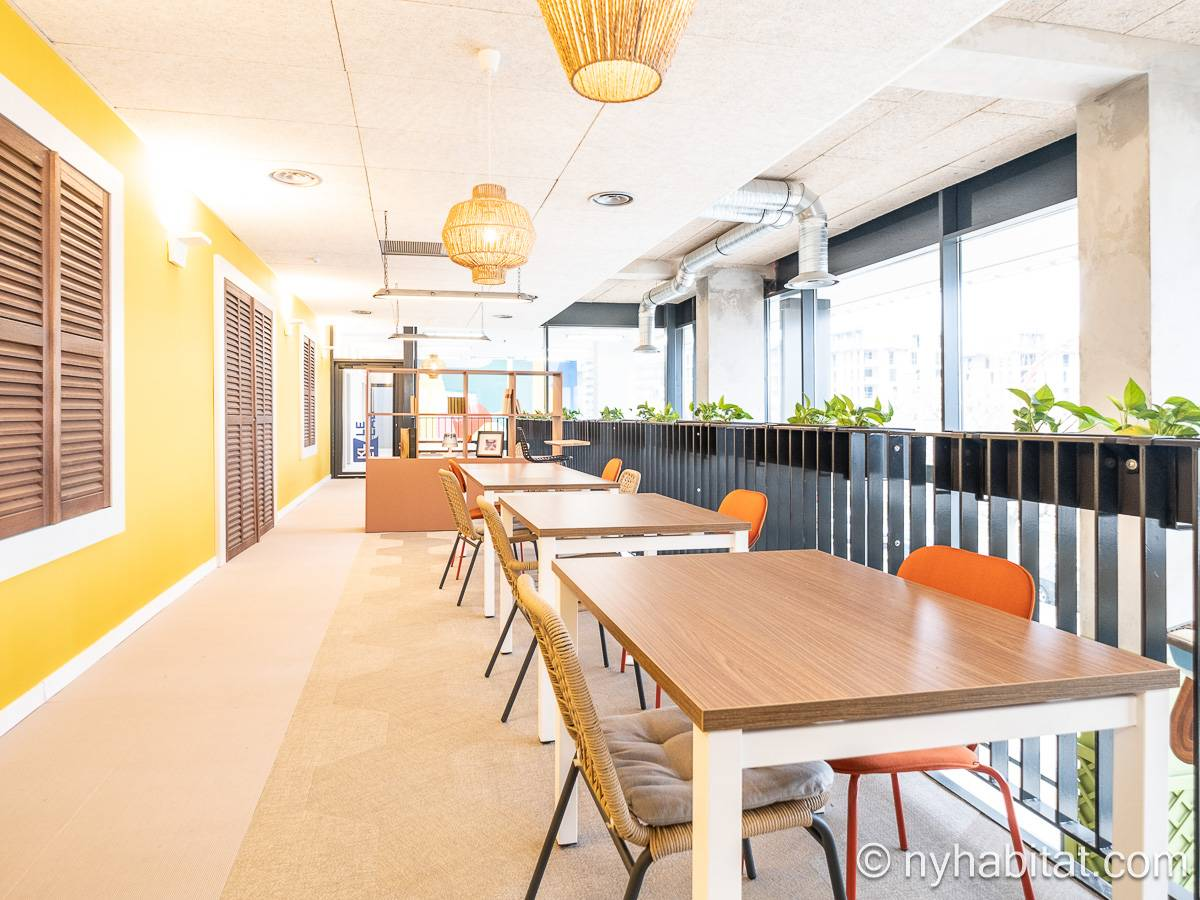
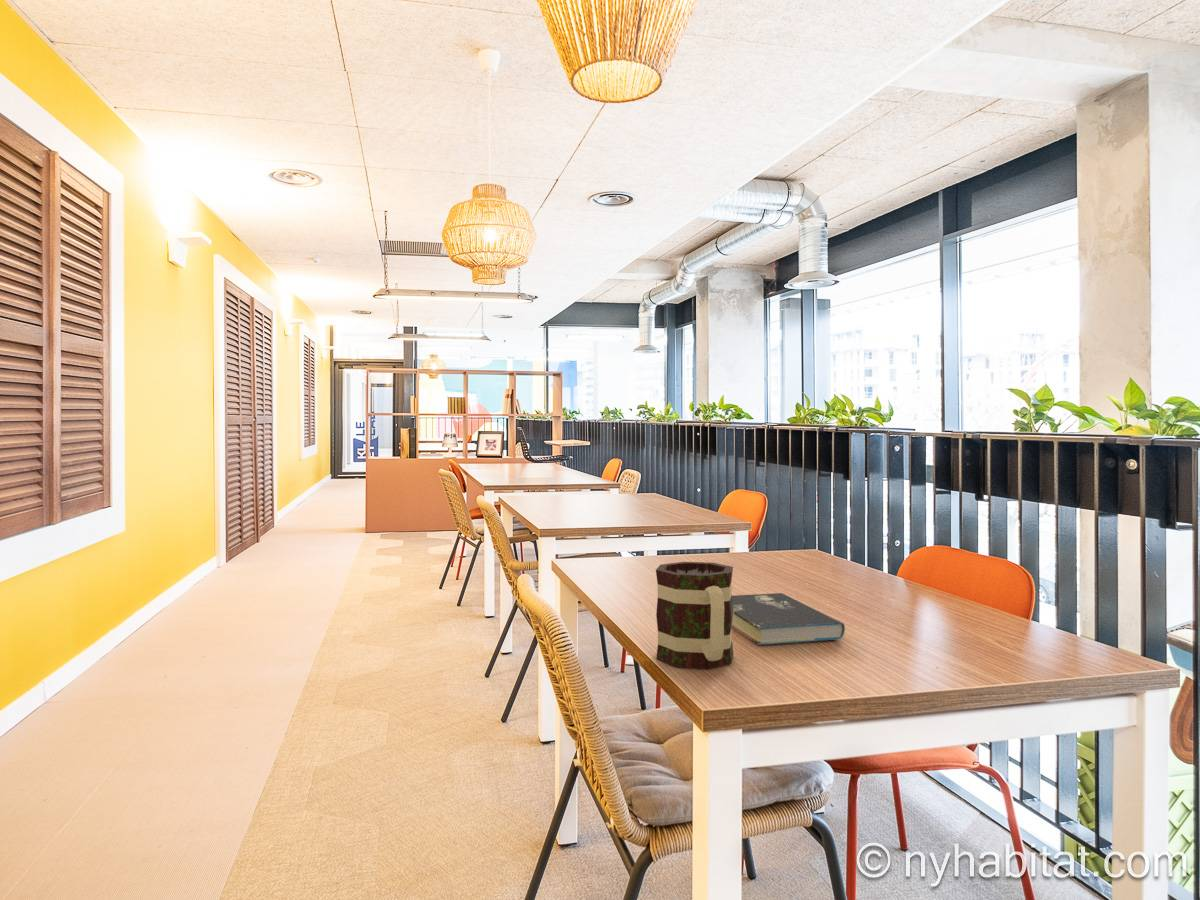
+ mug [655,561,734,670]
+ book [732,592,846,646]
